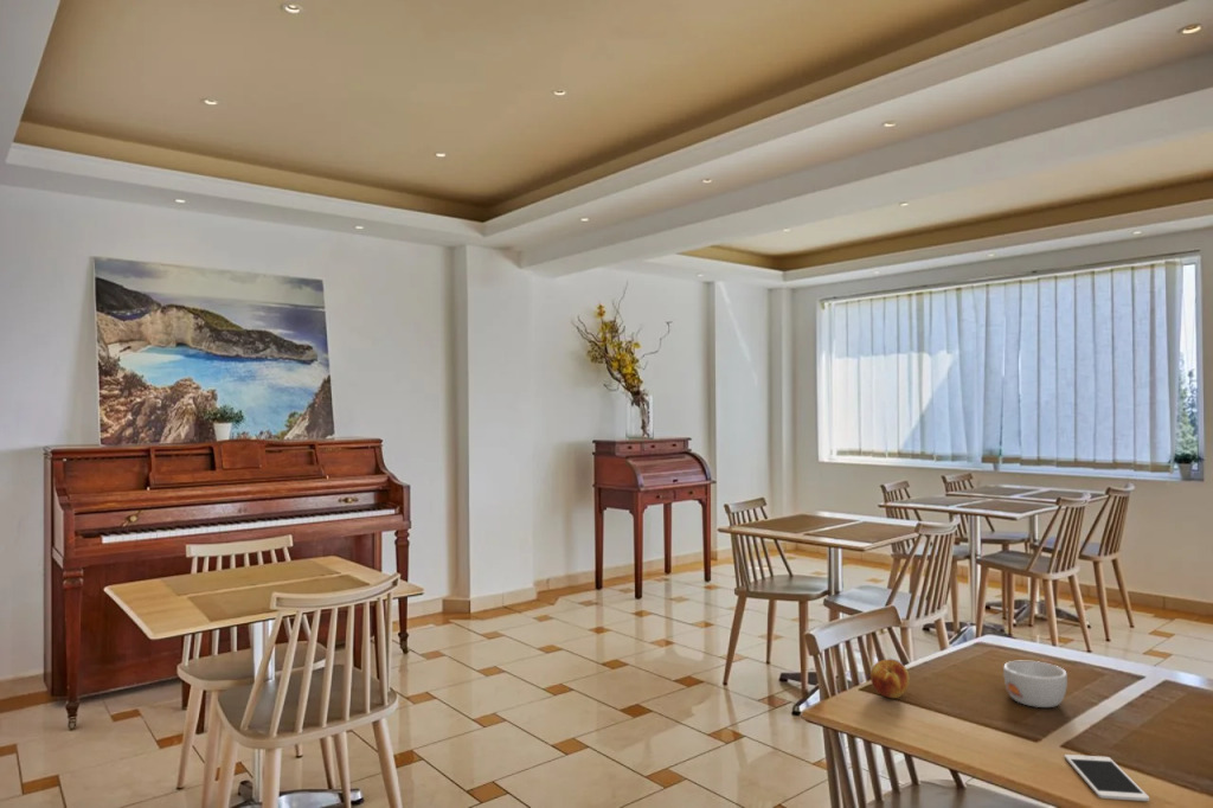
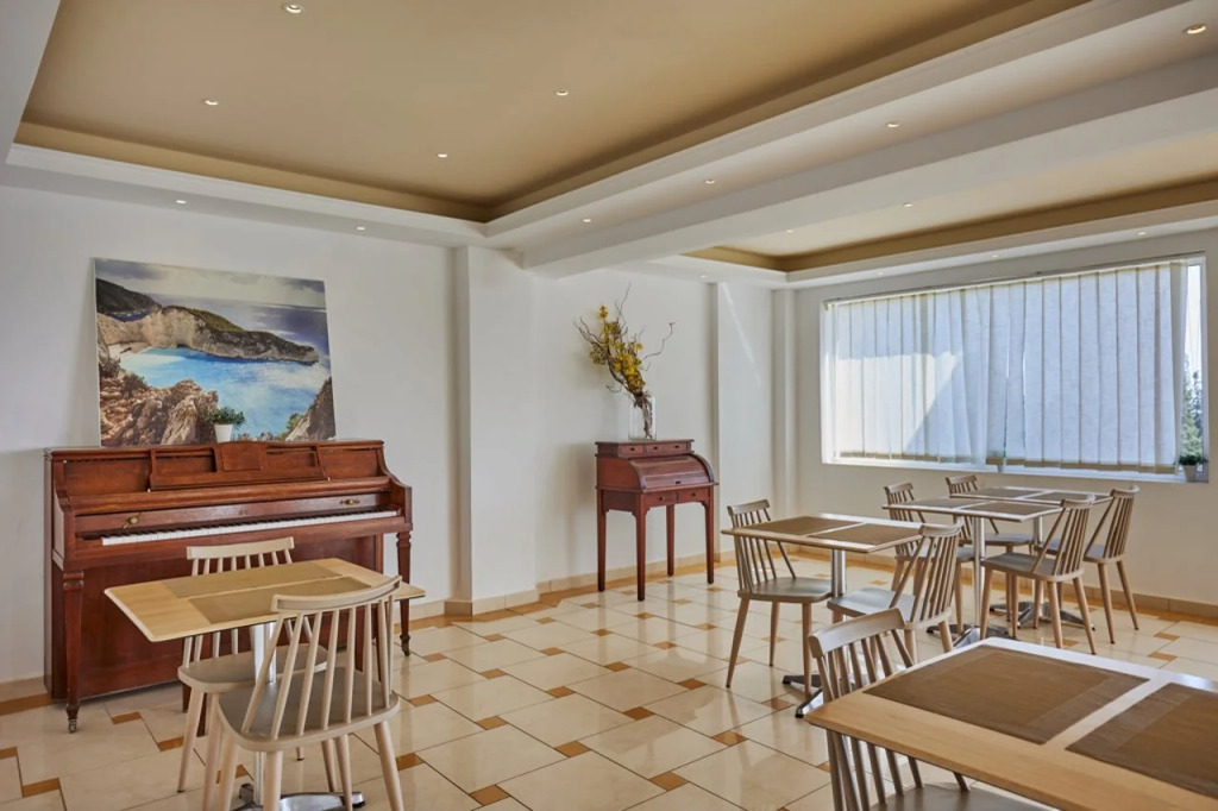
- bowl [1002,660,1068,708]
- cell phone [1064,754,1150,802]
- fruit [869,658,911,699]
